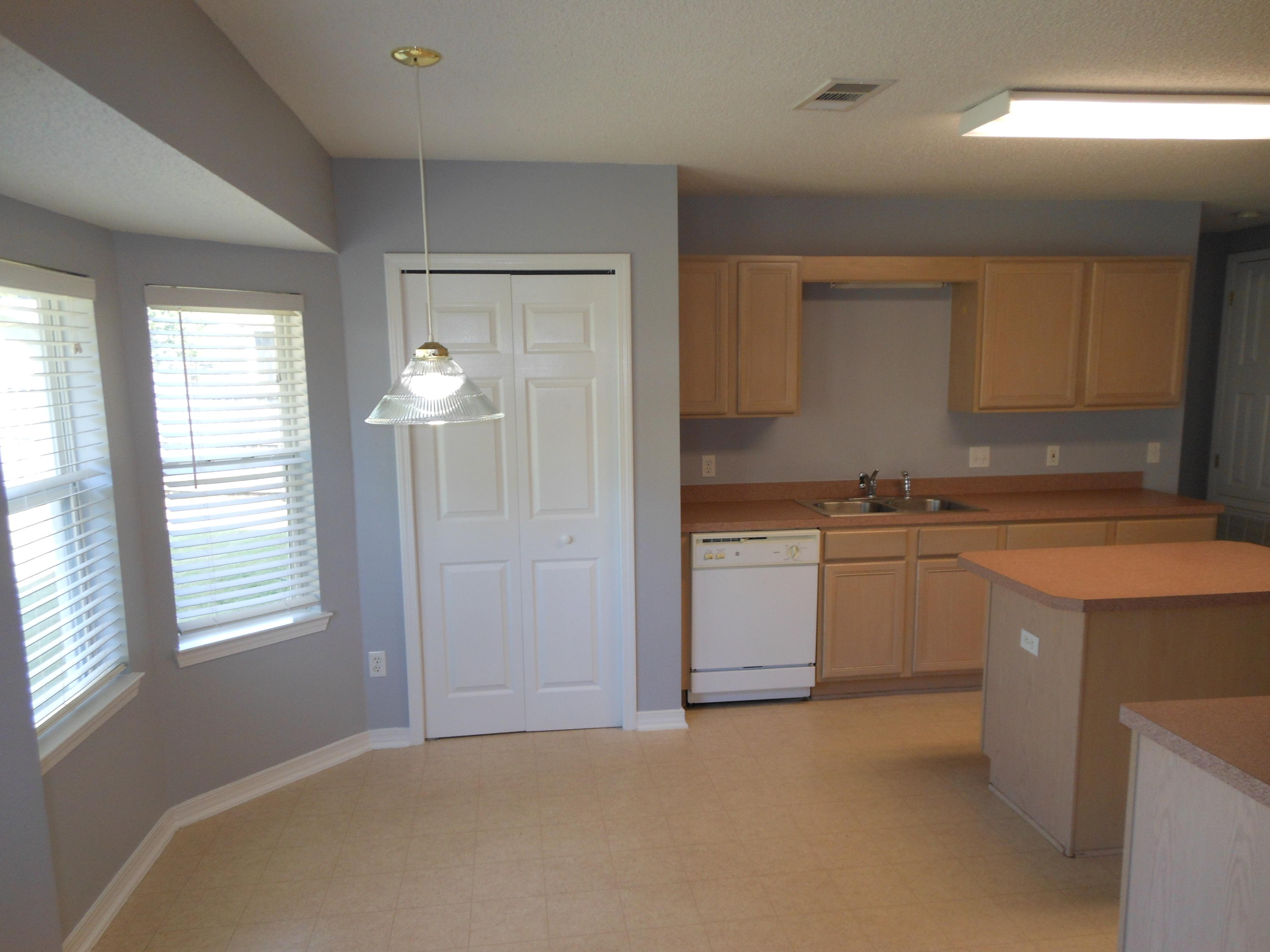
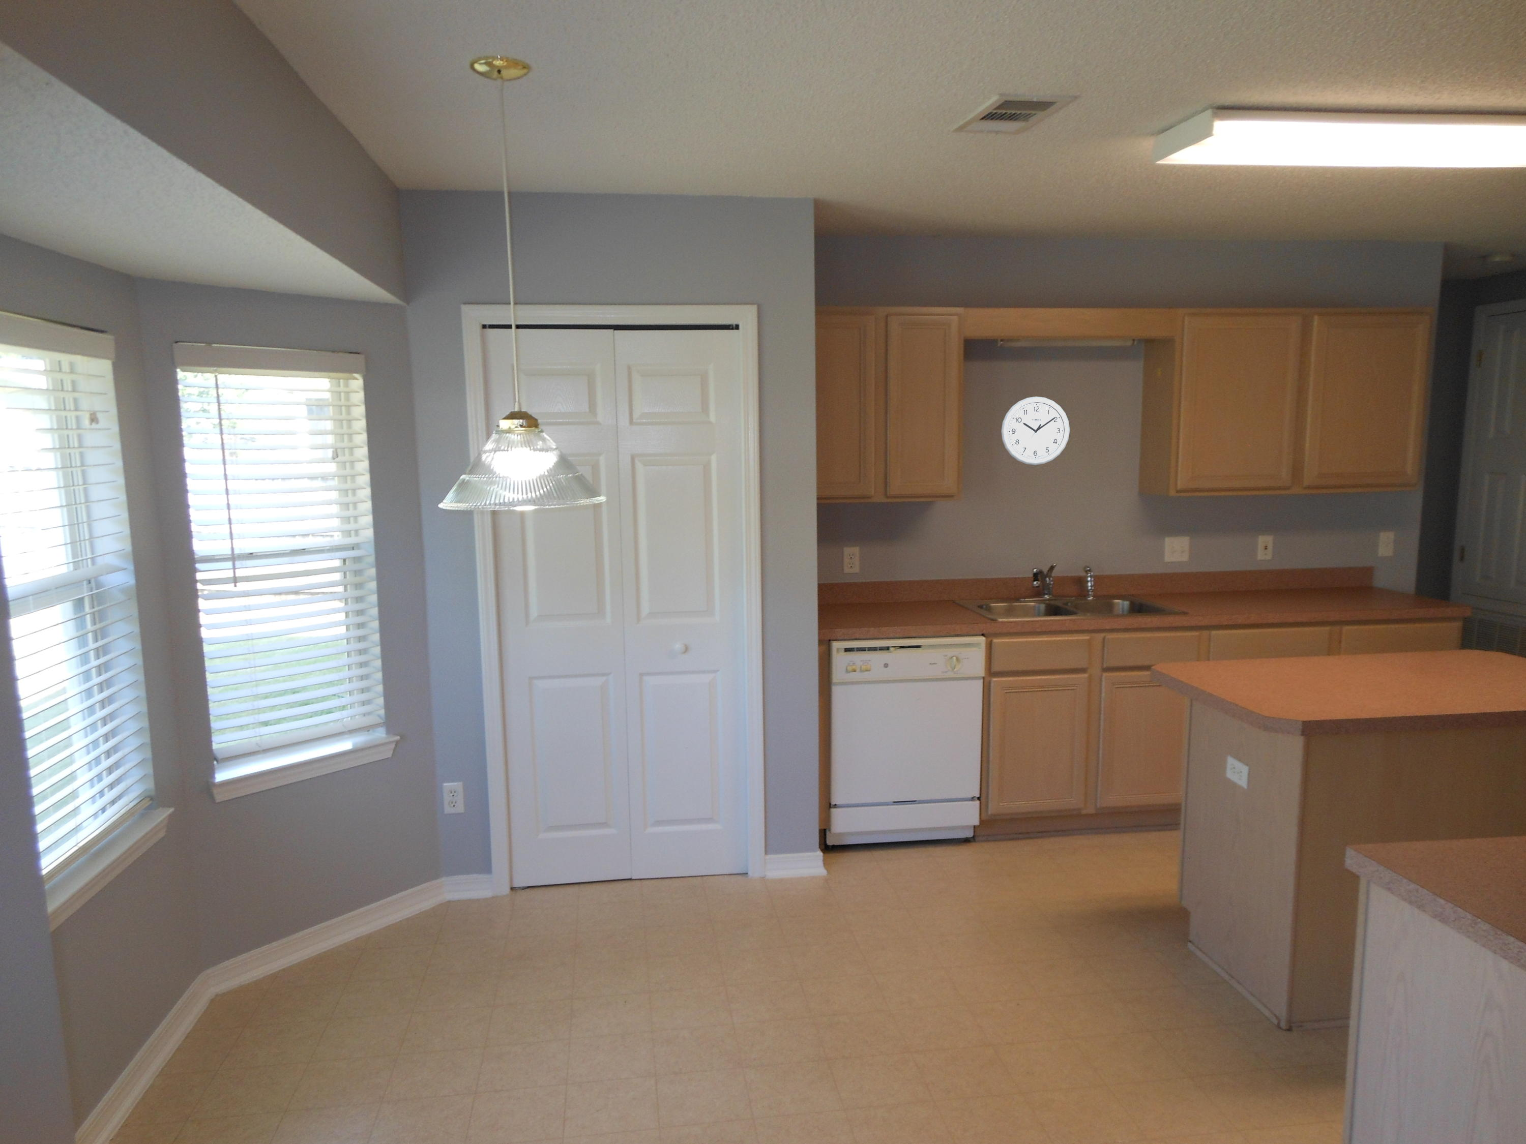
+ wall clock [1001,397,1071,466]
